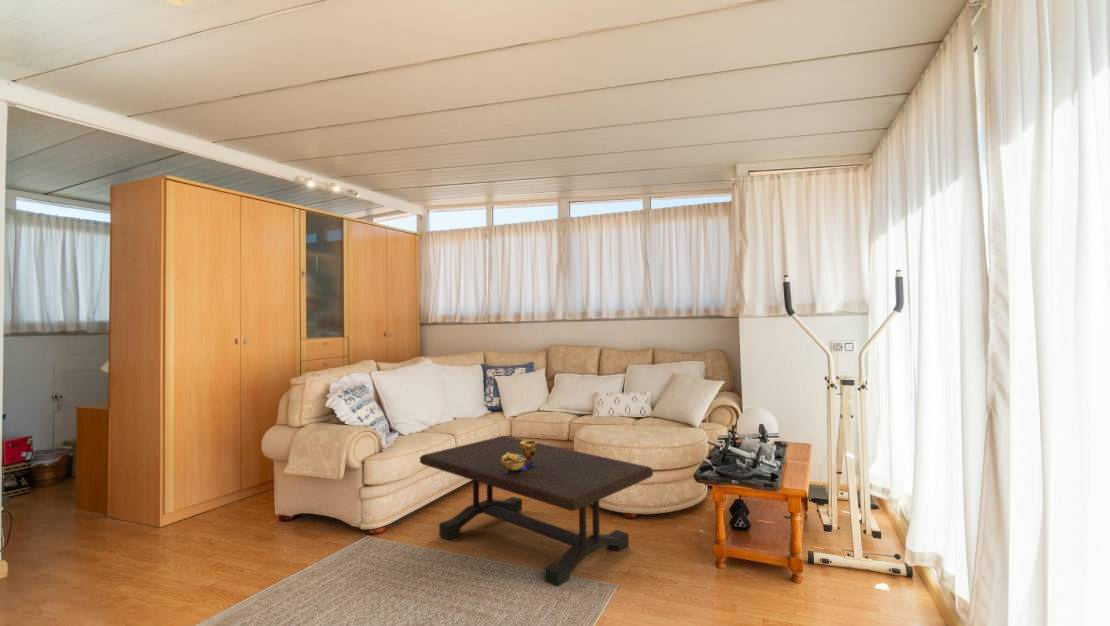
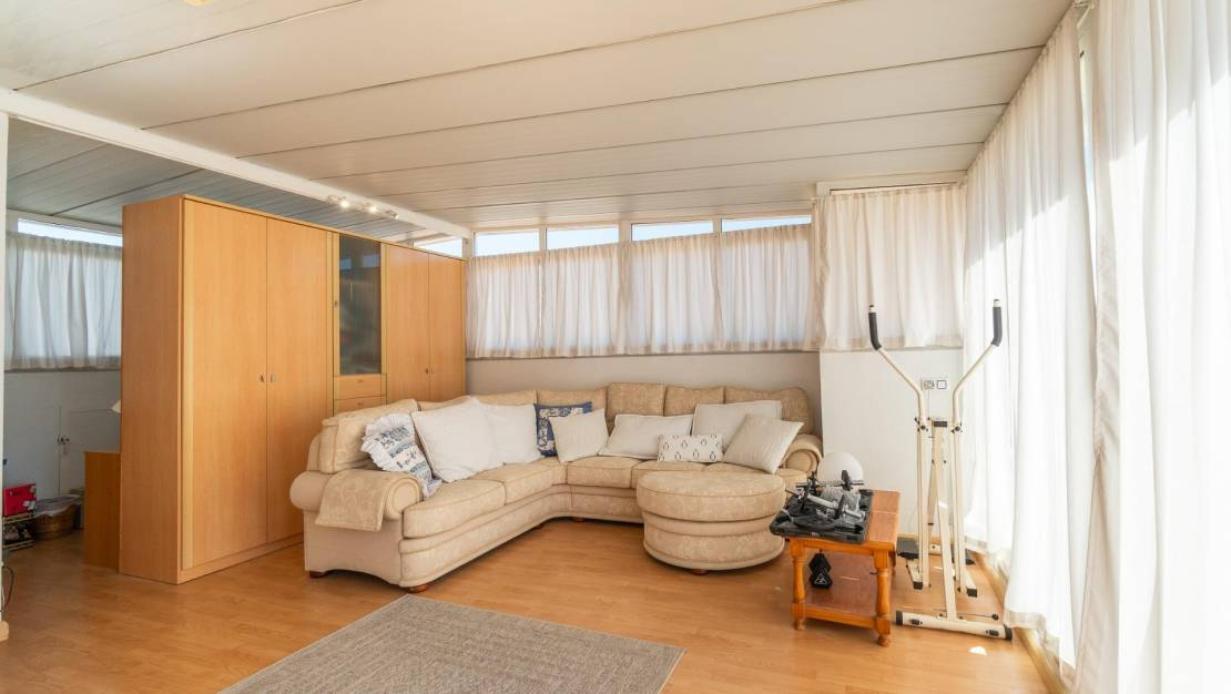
- coffee table [419,435,654,588]
- decorative bowl [502,439,538,473]
